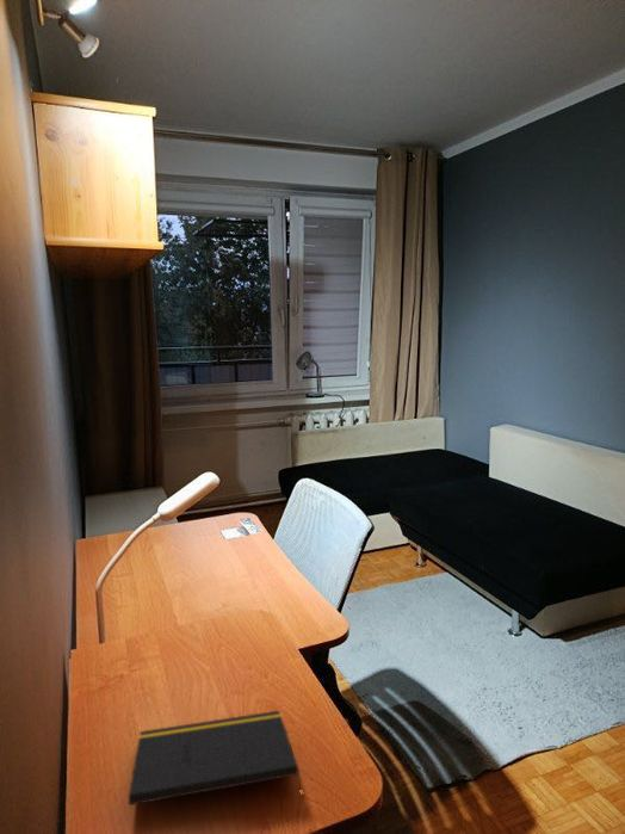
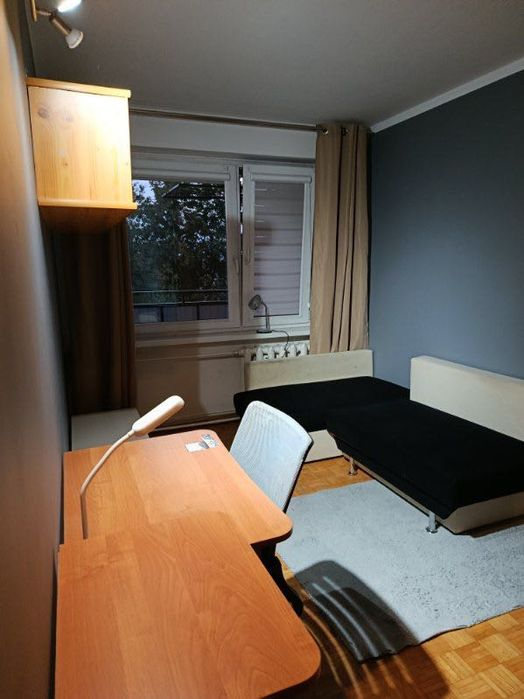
- notepad [128,710,302,807]
